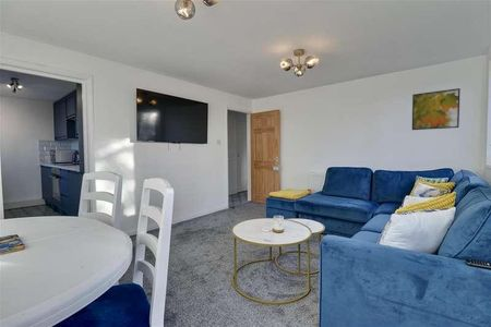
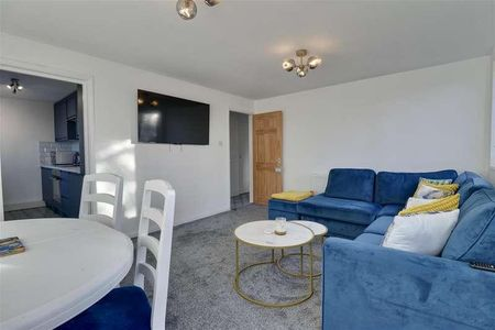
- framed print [411,87,462,131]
